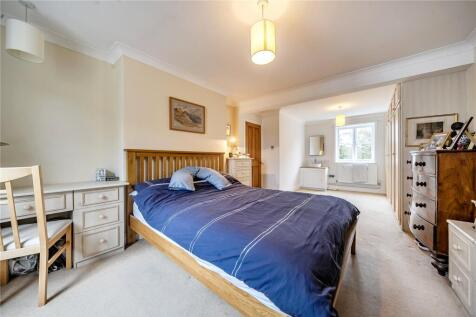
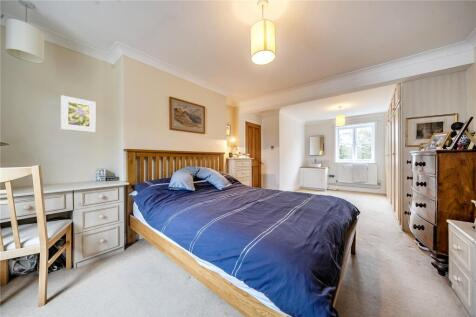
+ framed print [60,94,97,133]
